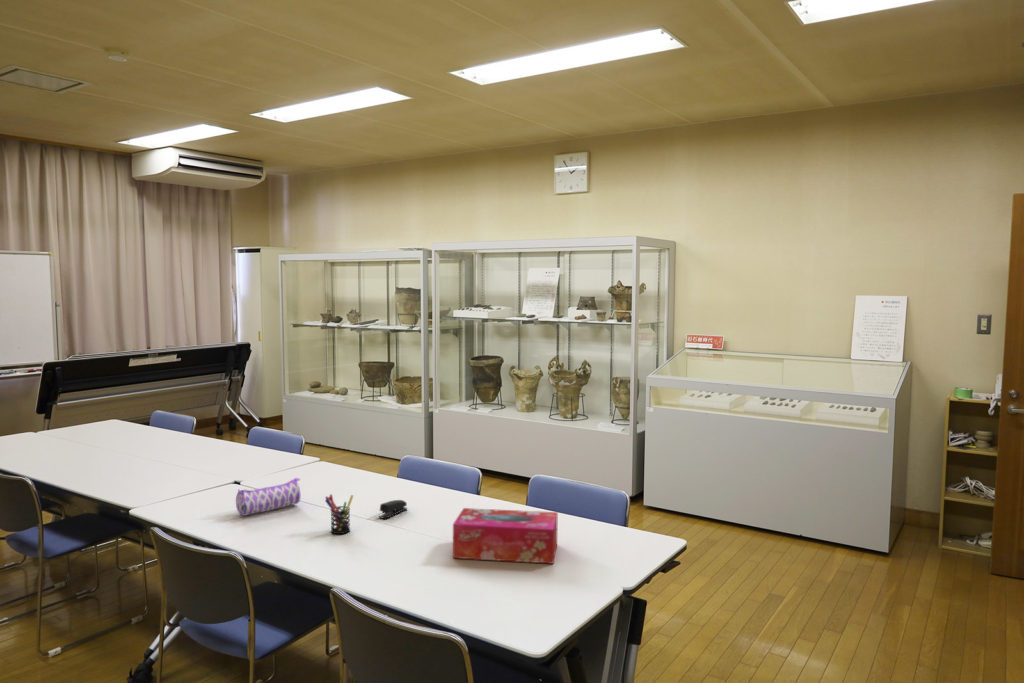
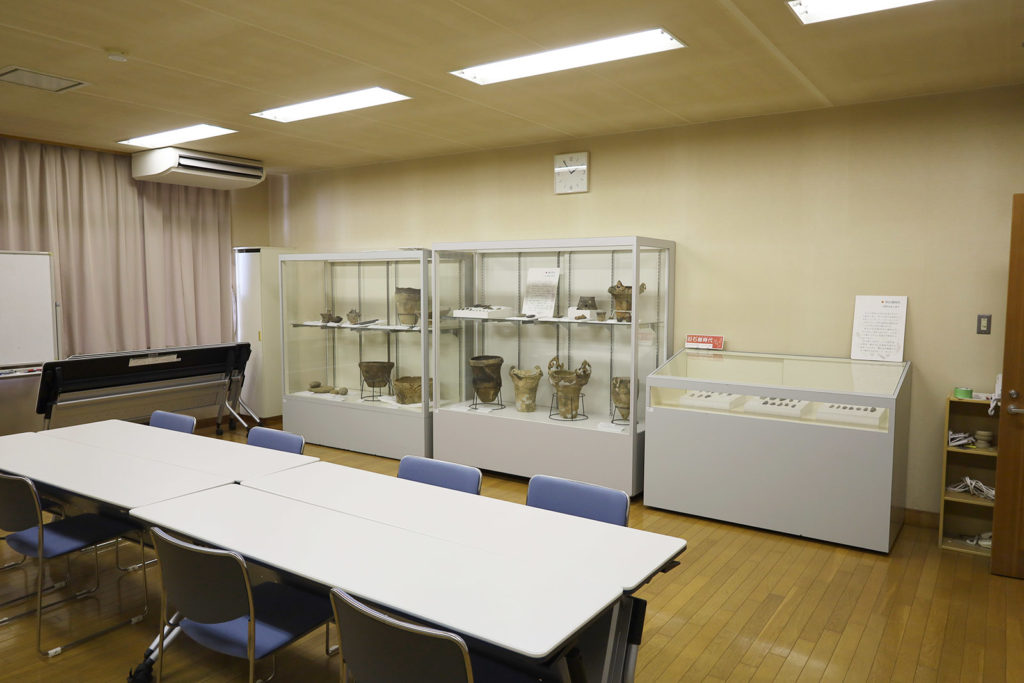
- stapler [378,499,408,520]
- pen holder [324,493,354,535]
- tissue box [452,507,559,565]
- pencil case [235,477,301,517]
